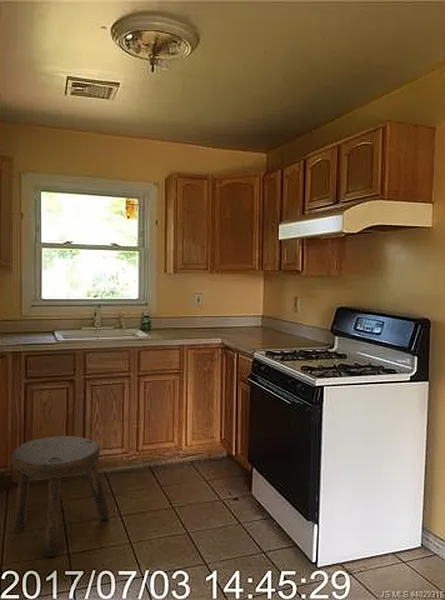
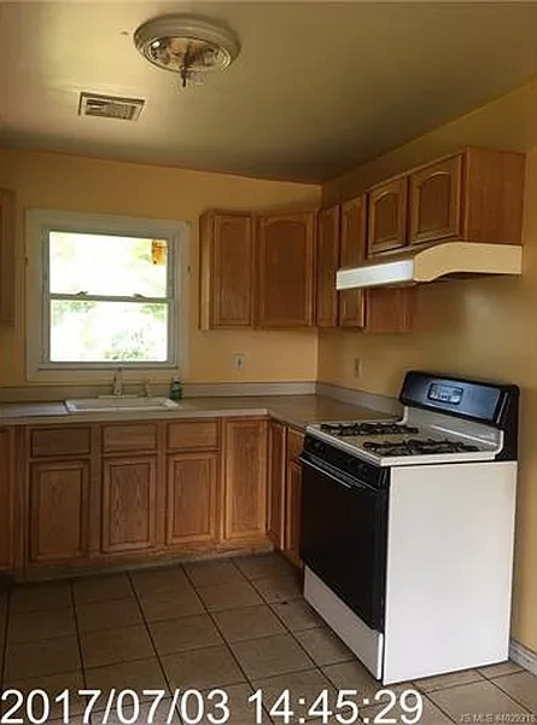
- stool [11,435,110,557]
